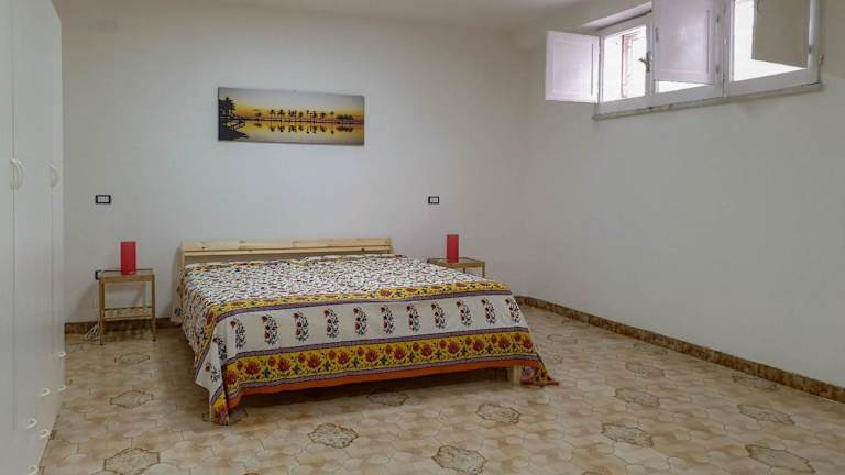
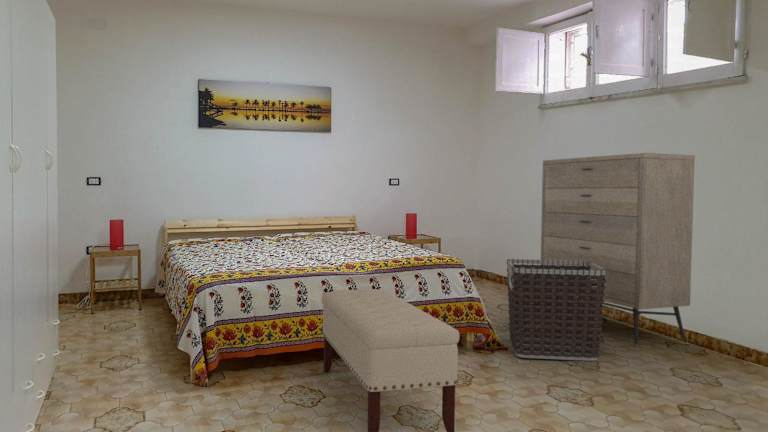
+ bench [321,288,461,432]
+ clothes hamper [506,258,607,362]
+ dresser [540,152,696,346]
